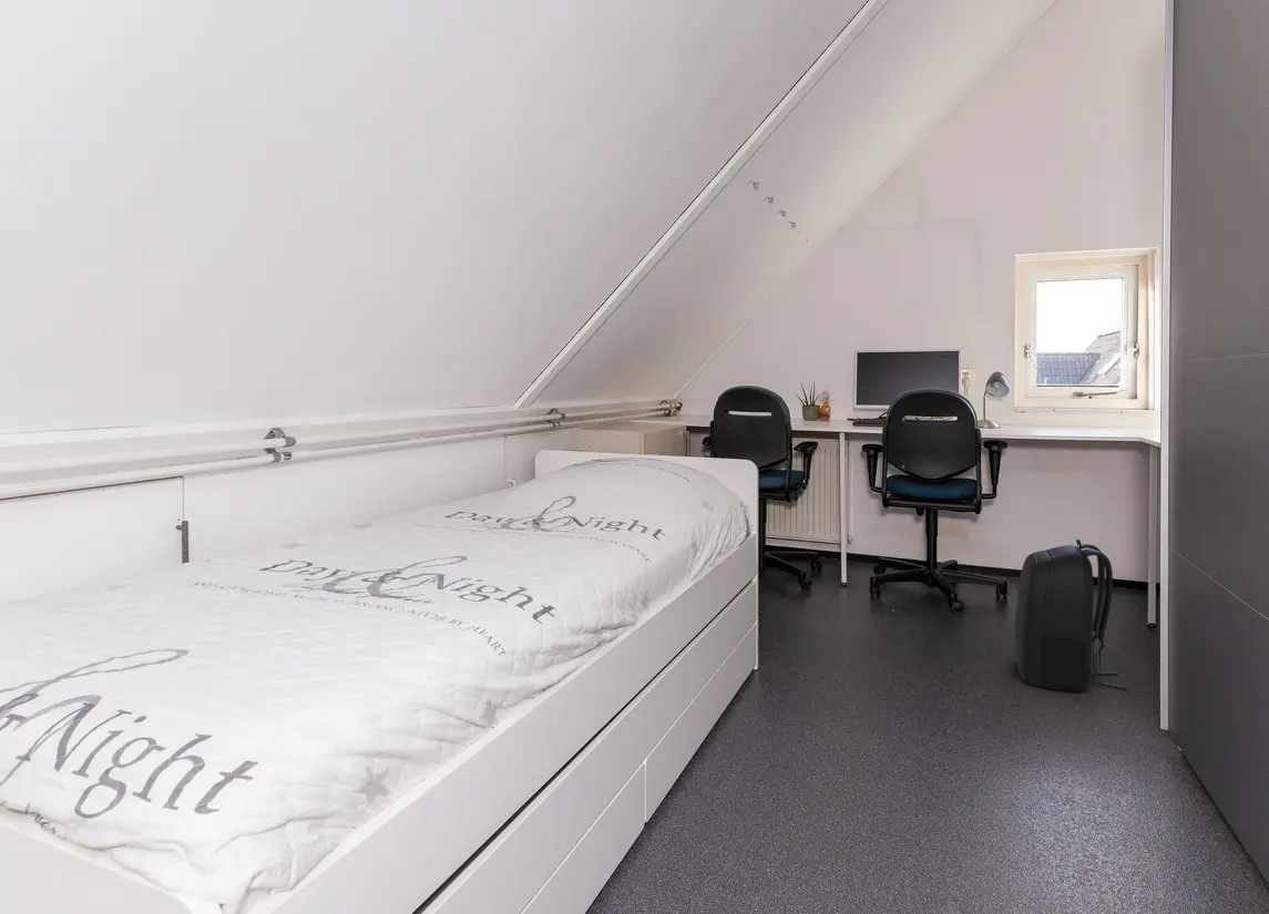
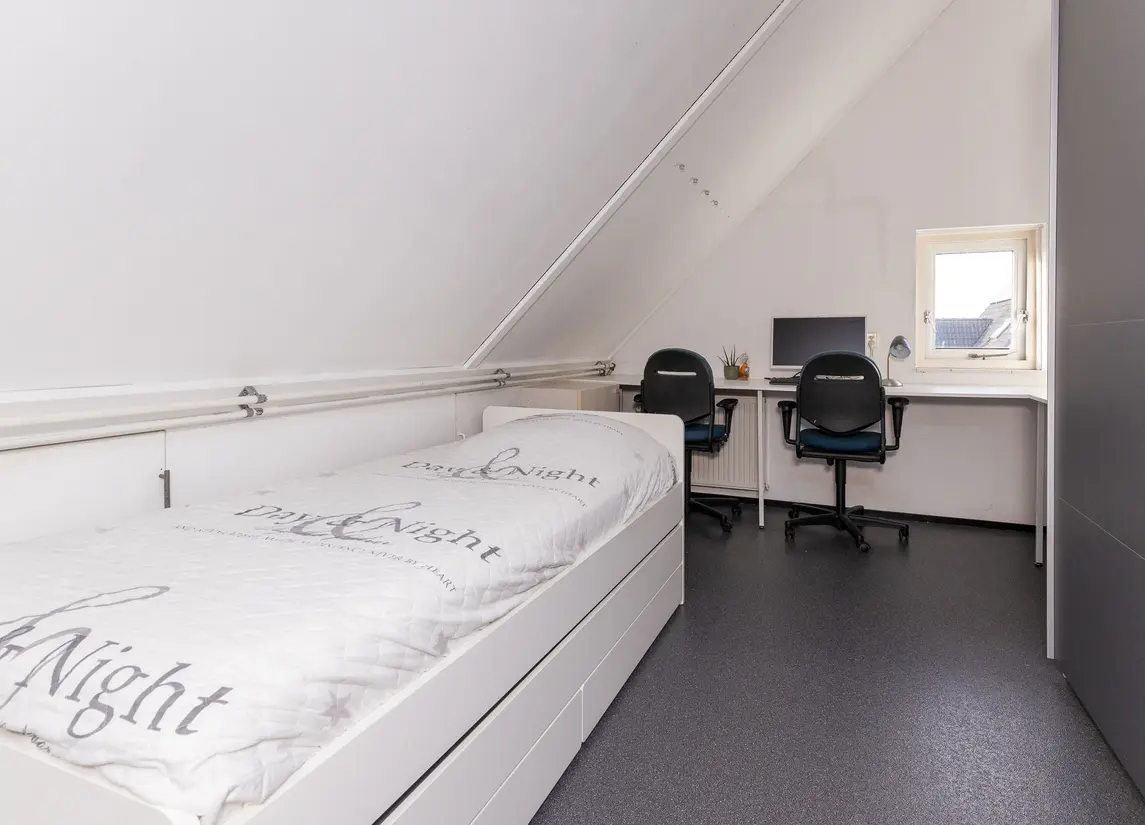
- backpack [1013,538,1128,692]
